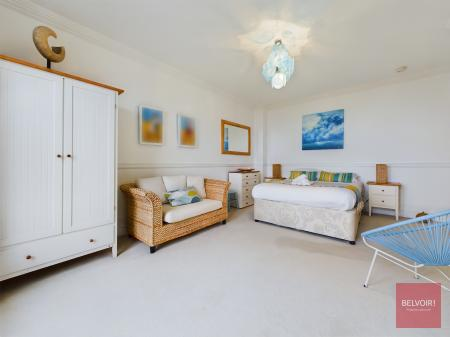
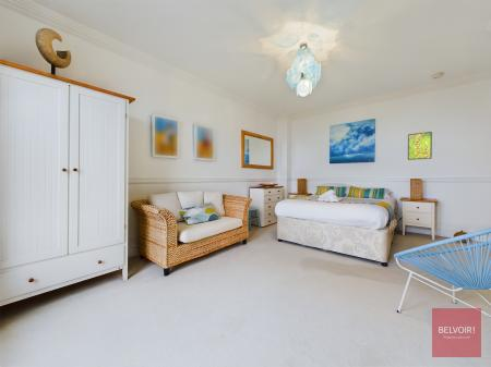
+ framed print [407,131,433,161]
